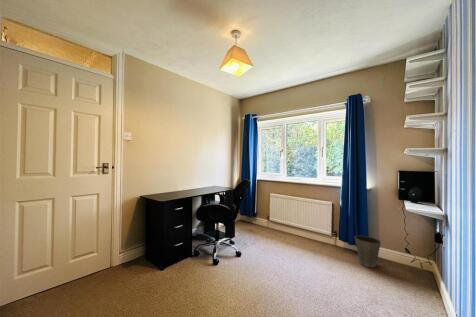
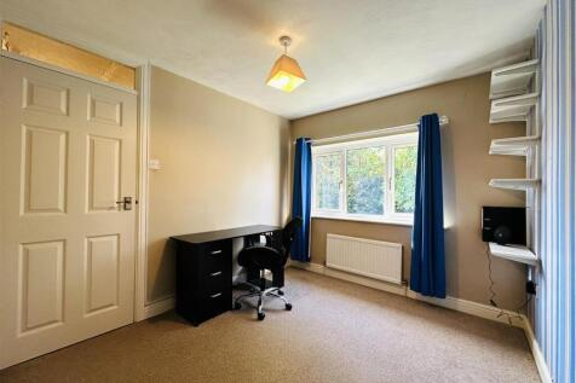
- waste basket [354,235,382,268]
